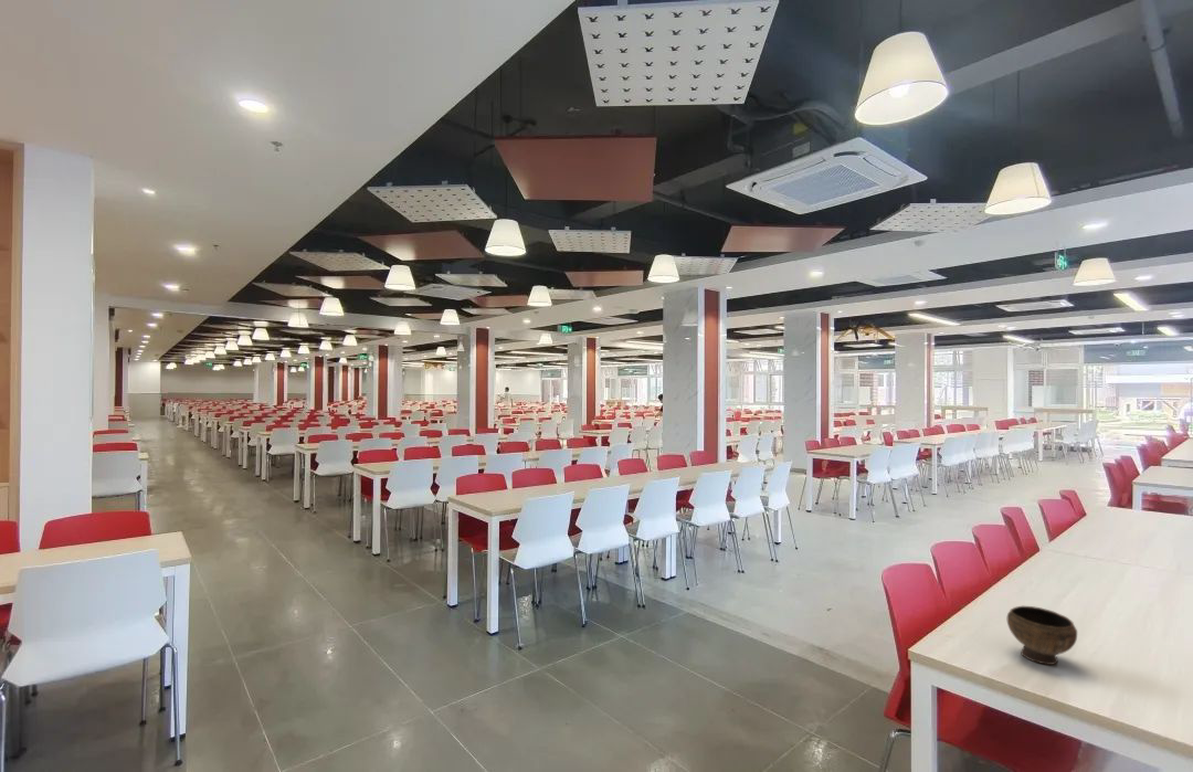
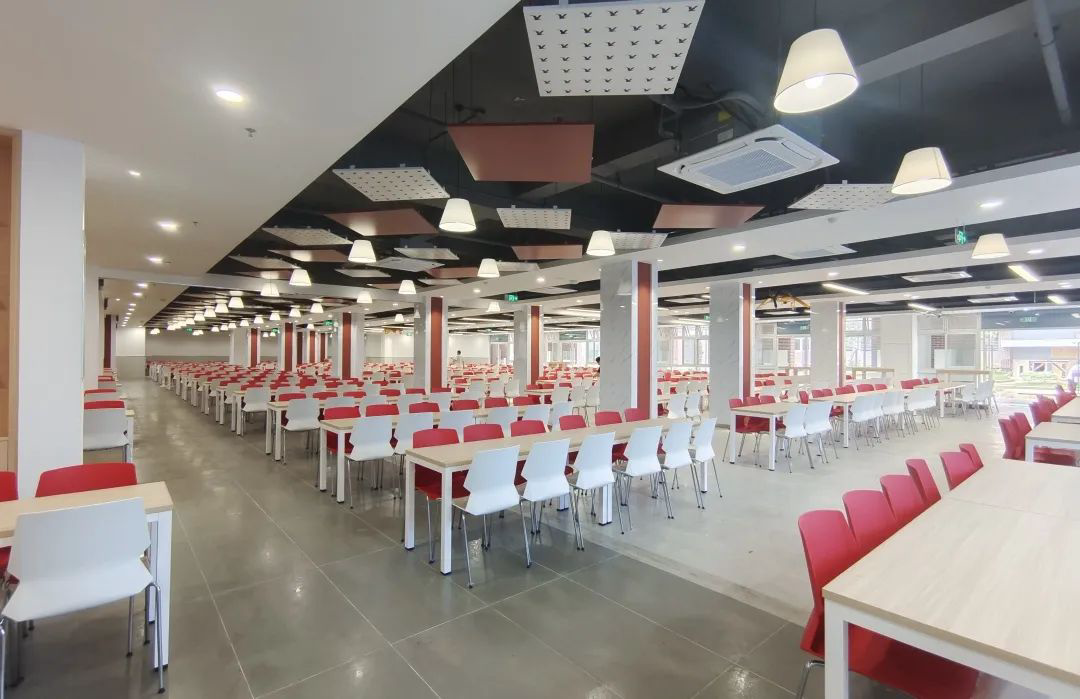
- bowl [1006,605,1078,666]
